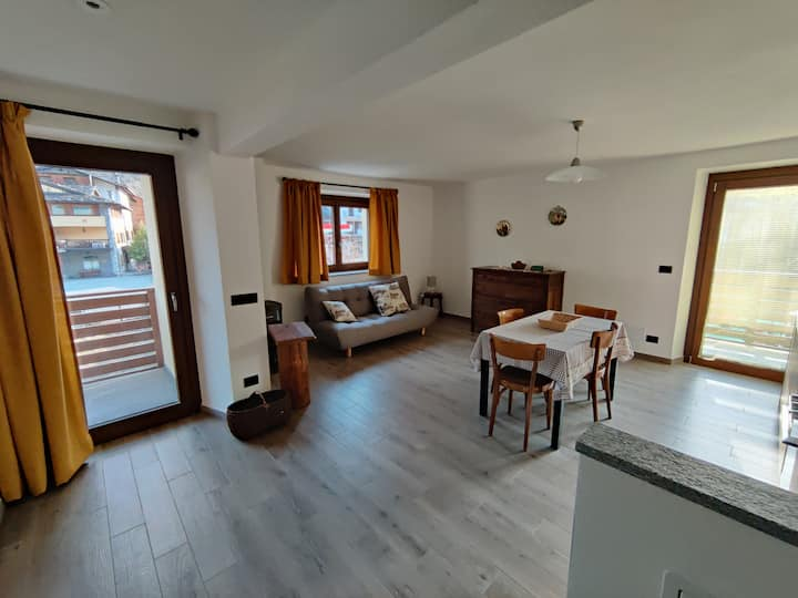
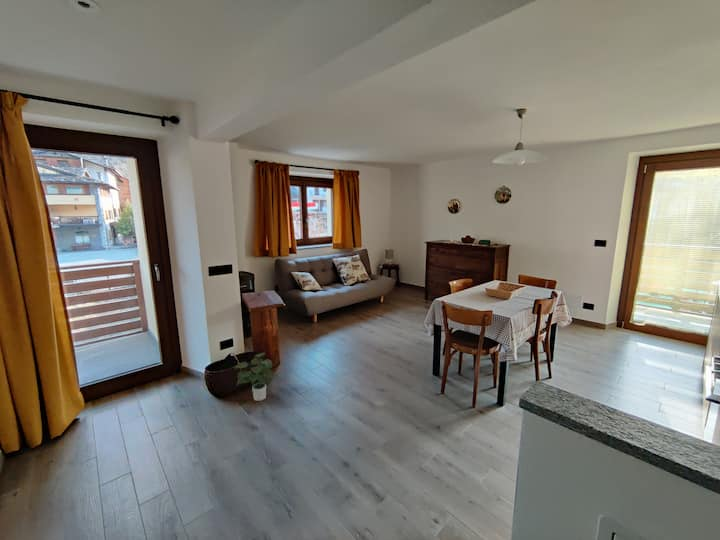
+ potted plant [234,352,278,402]
